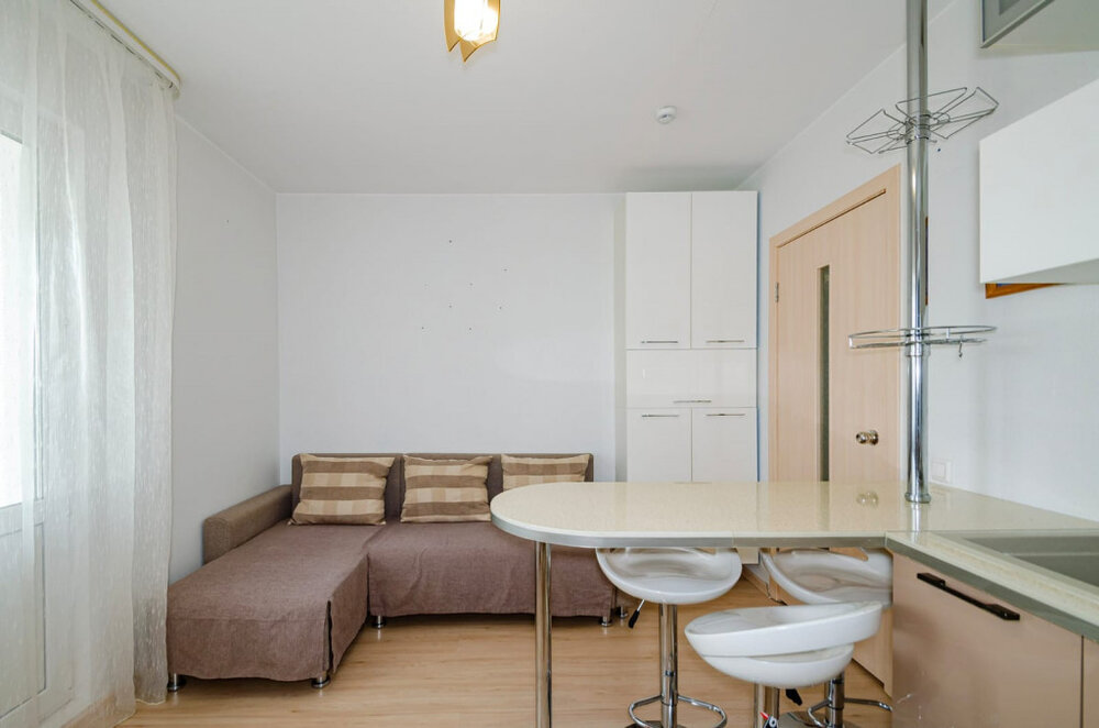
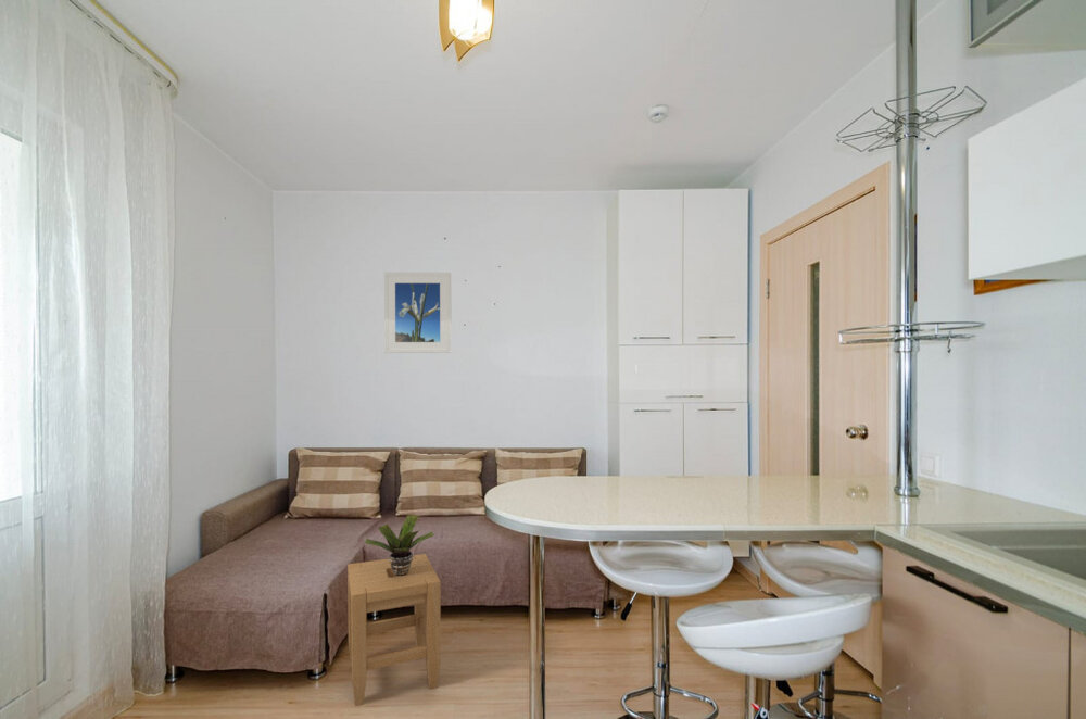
+ potted plant [365,514,435,576]
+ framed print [383,272,452,354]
+ stool [346,553,442,707]
